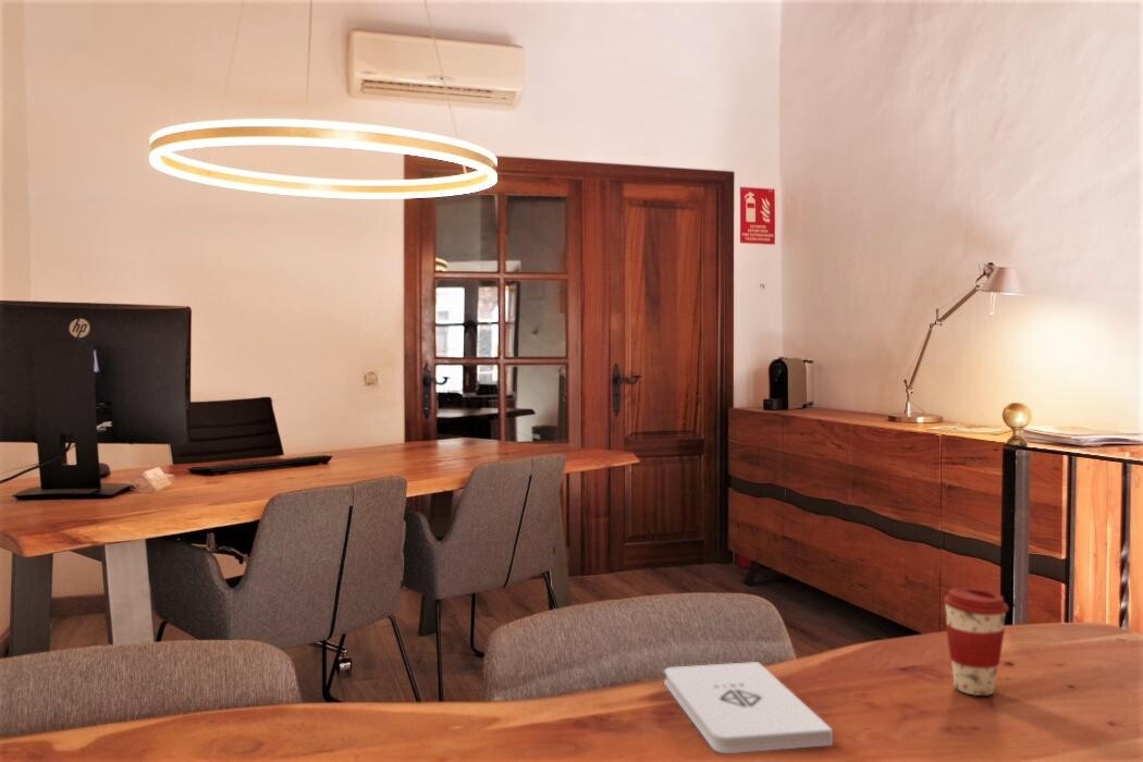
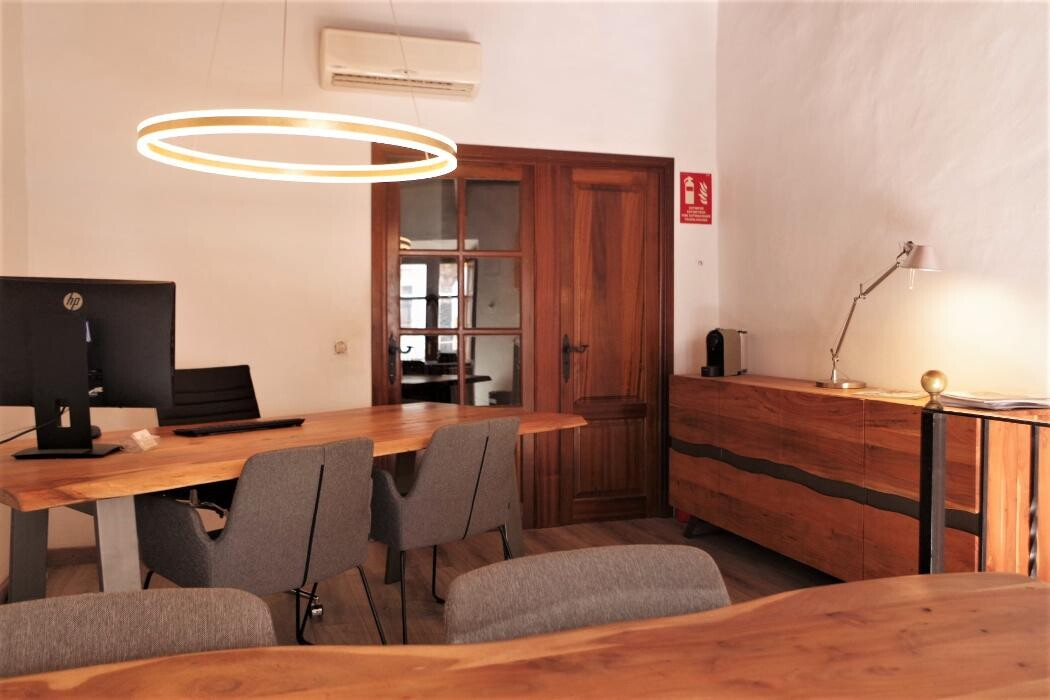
- notepad [663,661,834,754]
- coffee cup [943,587,1009,697]
